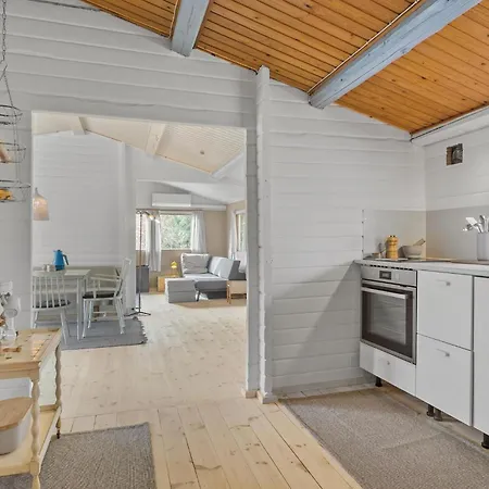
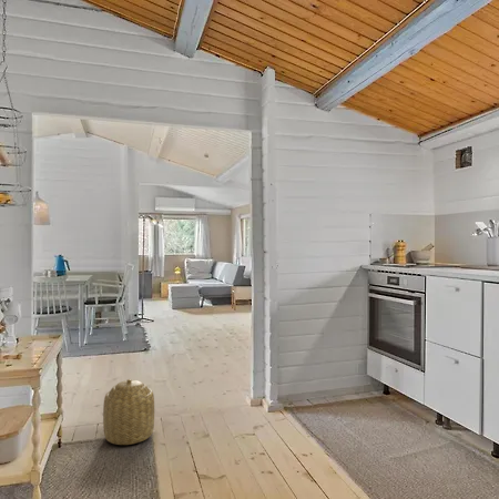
+ basket [102,378,155,446]
